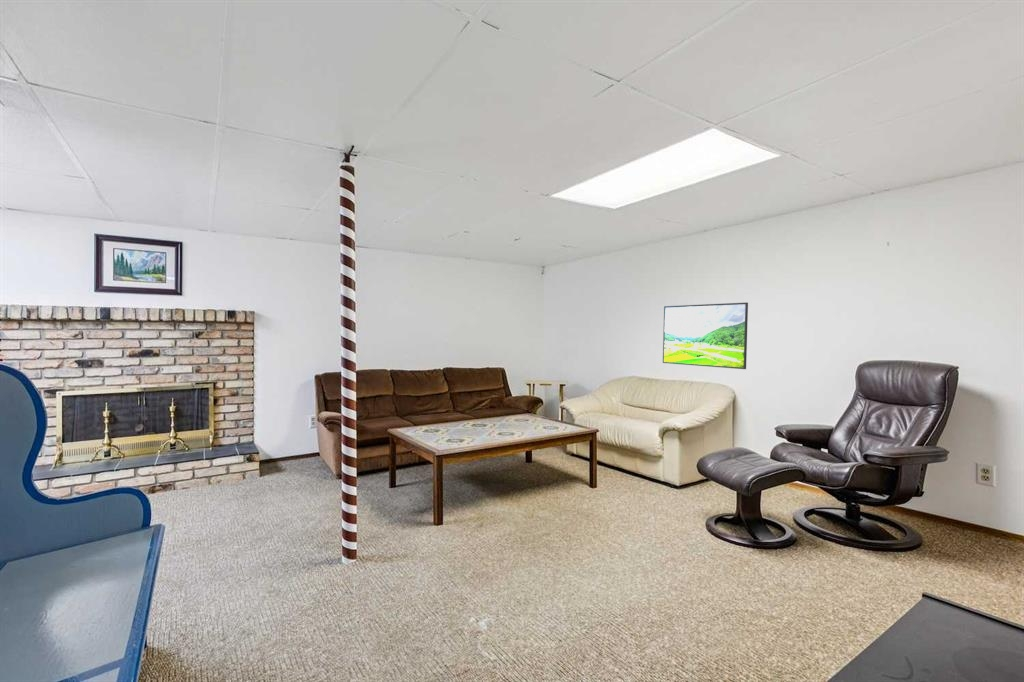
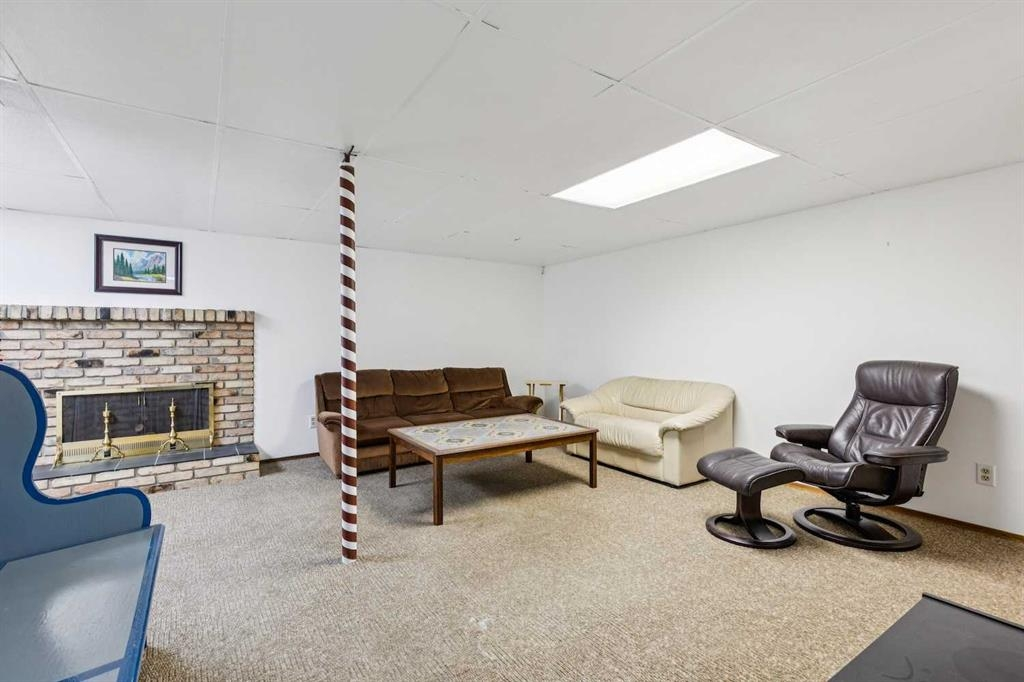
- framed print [662,301,749,370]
